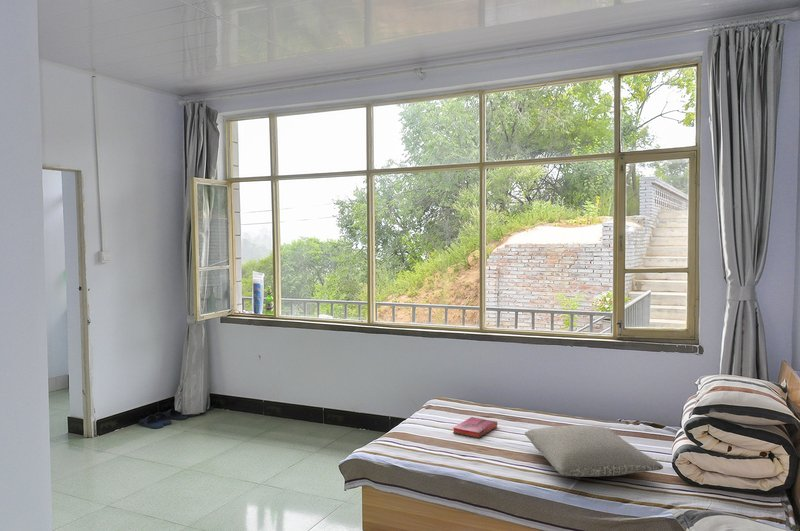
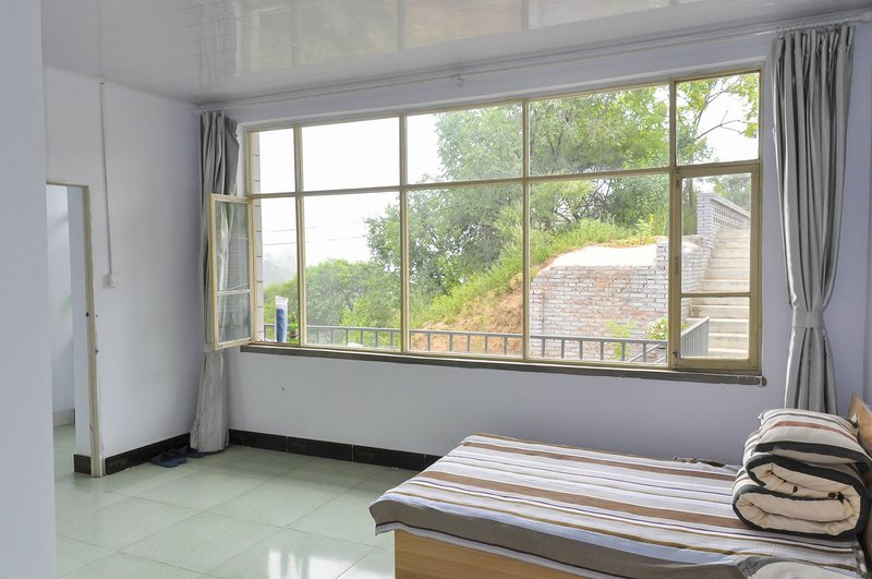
- hardback book [452,416,499,439]
- pillow [524,424,664,478]
